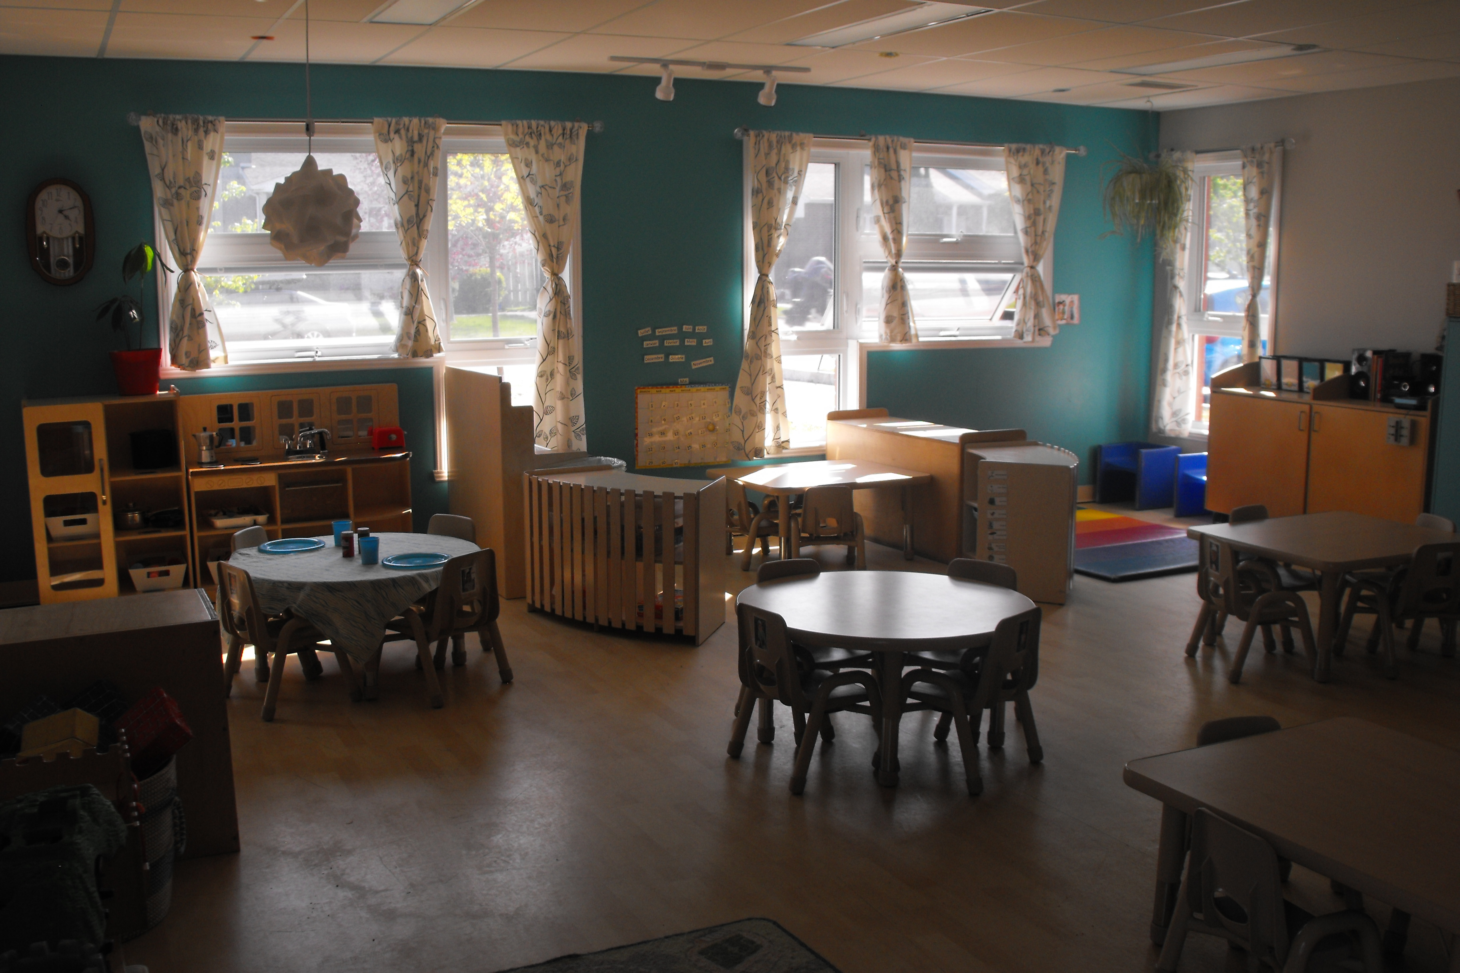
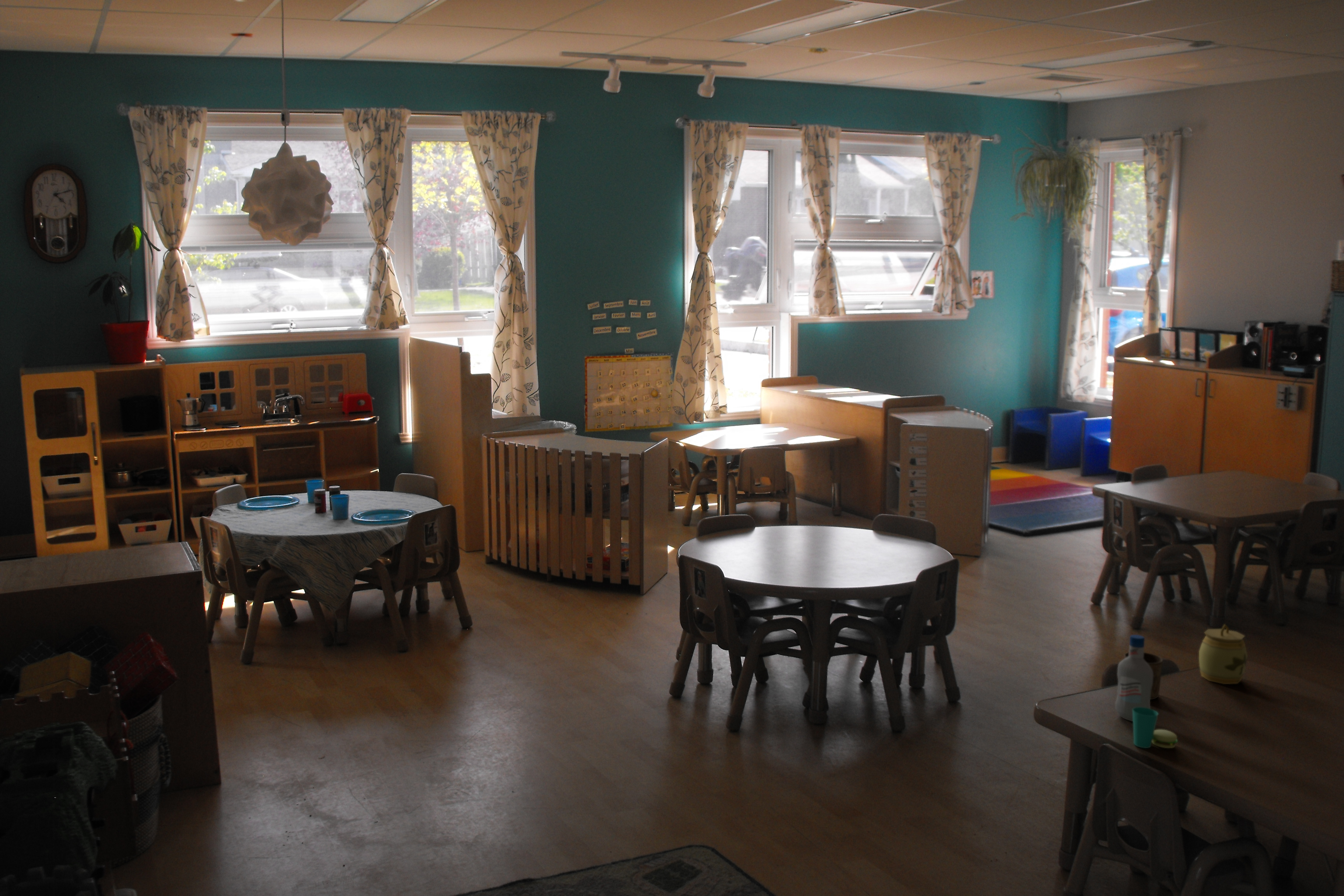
+ cup [1124,652,1163,700]
+ jar [1198,624,1248,685]
+ cup [1133,707,1178,749]
+ bottle [1115,634,1153,722]
